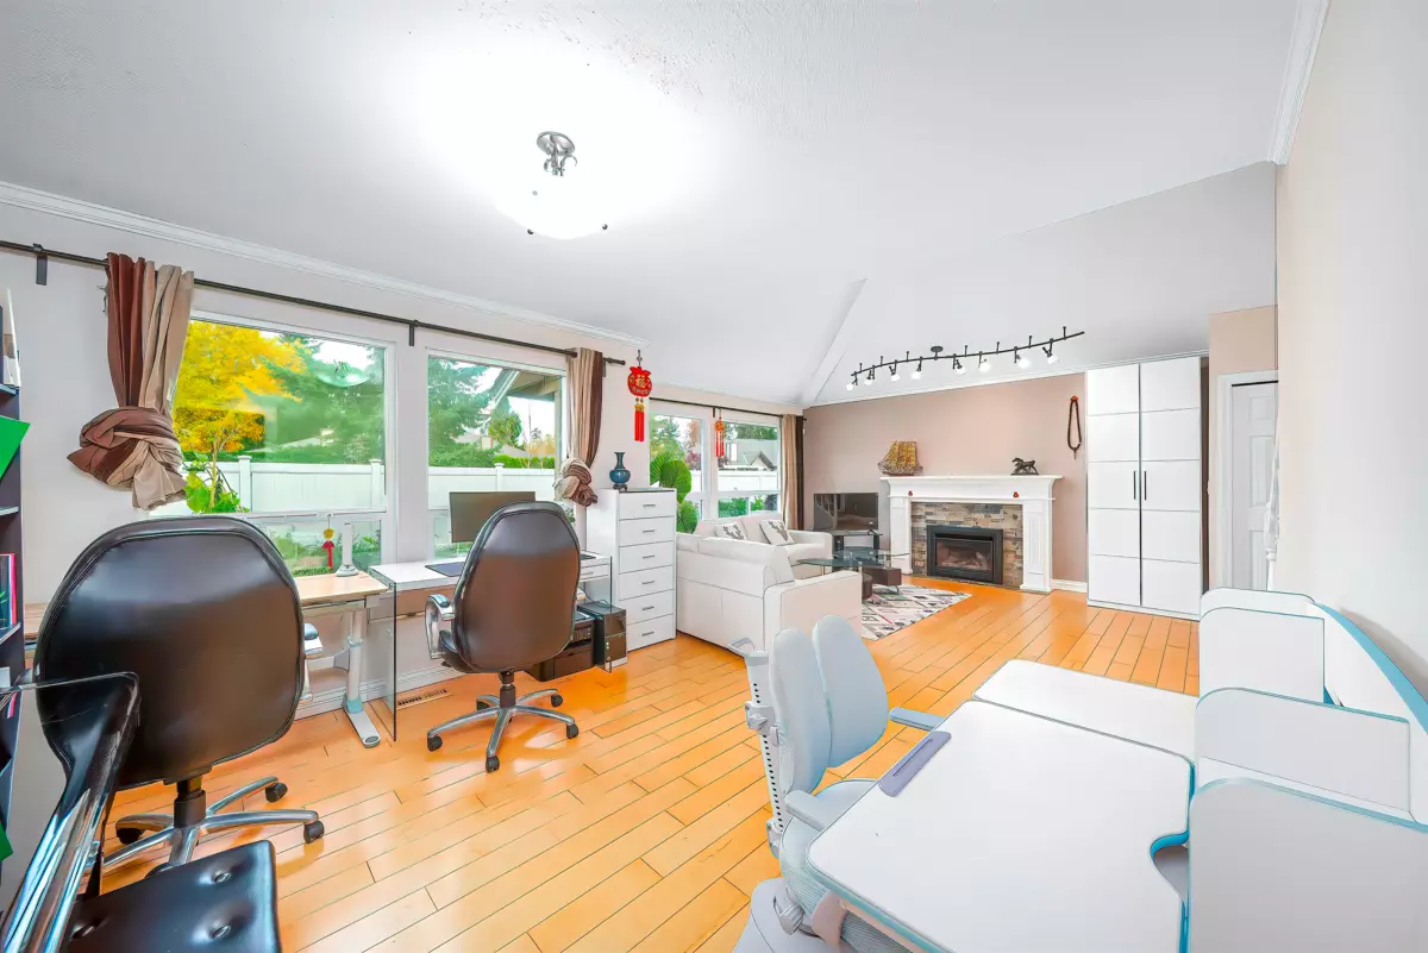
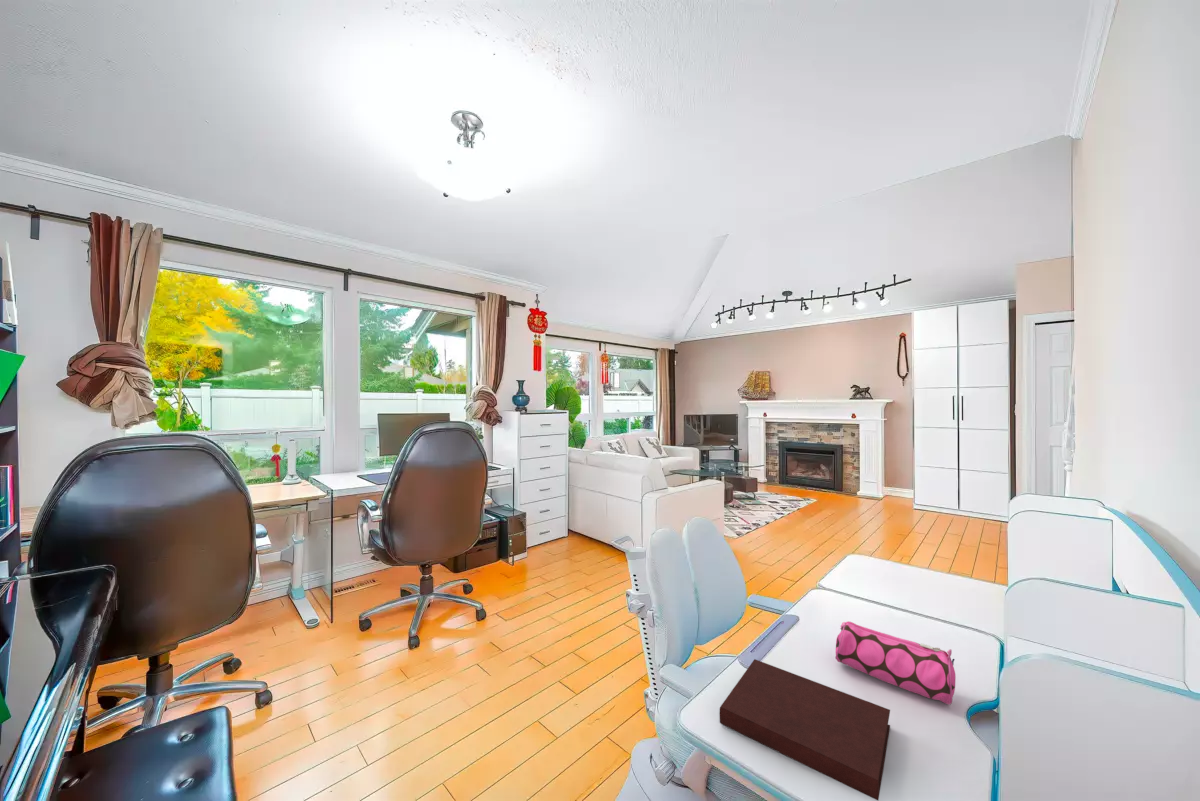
+ pencil case [834,620,957,706]
+ notebook [719,658,891,801]
